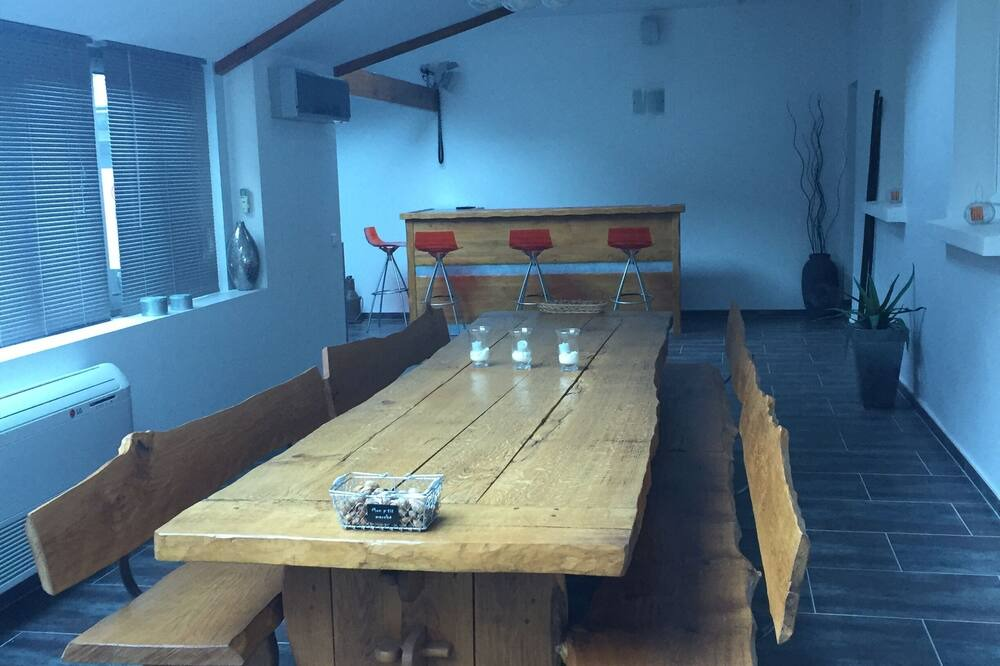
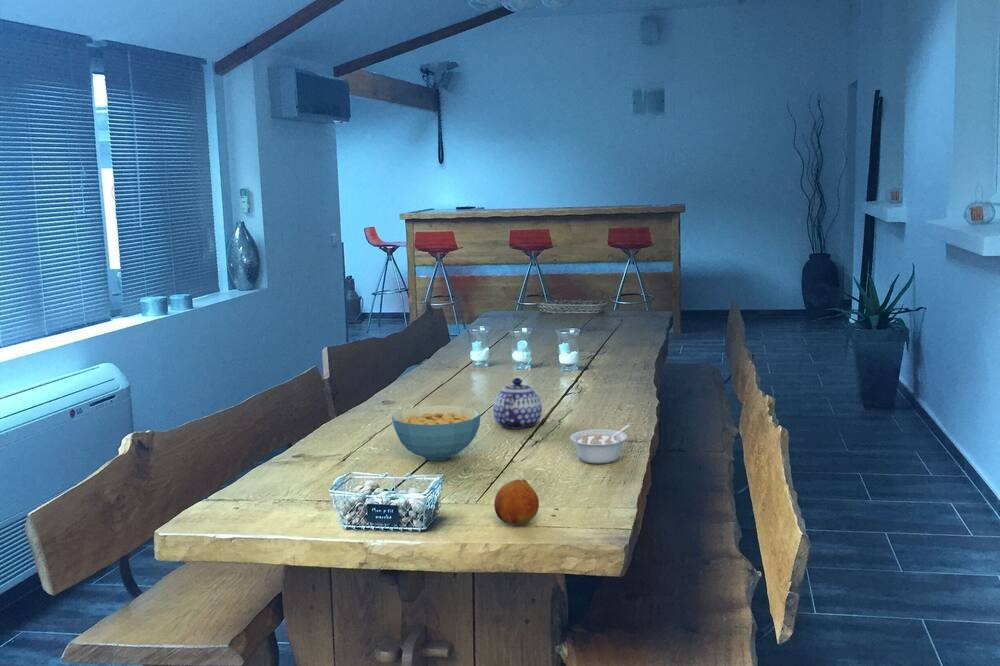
+ teapot [492,377,543,430]
+ fruit [493,479,540,525]
+ legume [569,424,631,464]
+ cereal bowl [391,404,482,462]
